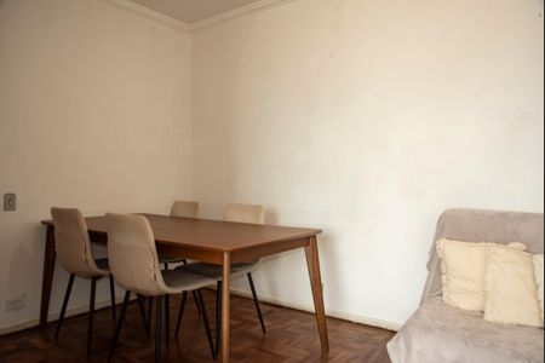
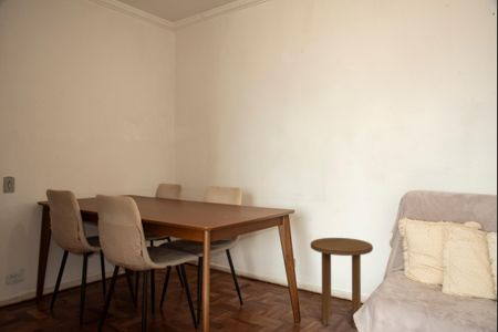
+ side table [309,237,374,330]
